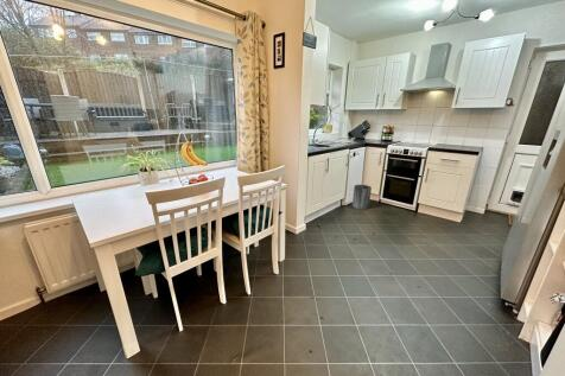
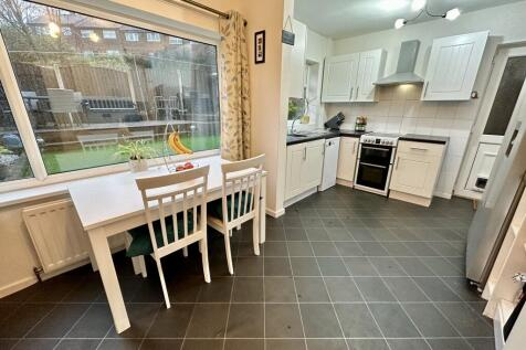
- trash can [351,184,373,210]
